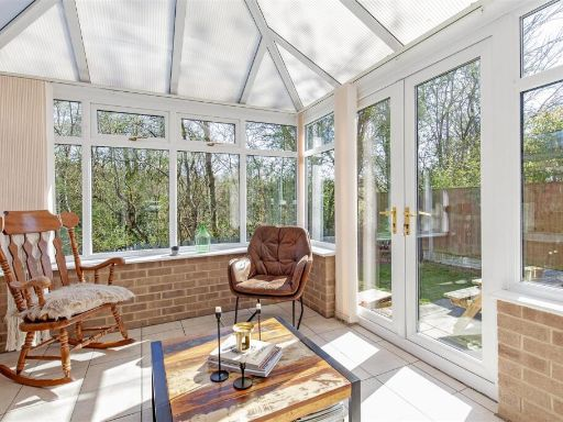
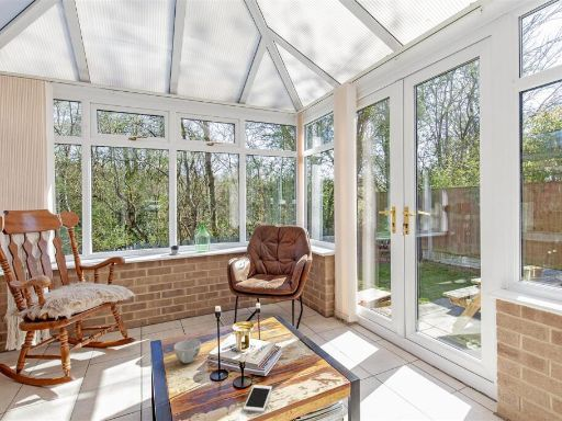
+ teacup [173,338,202,364]
+ cell phone [243,384,273,413]
